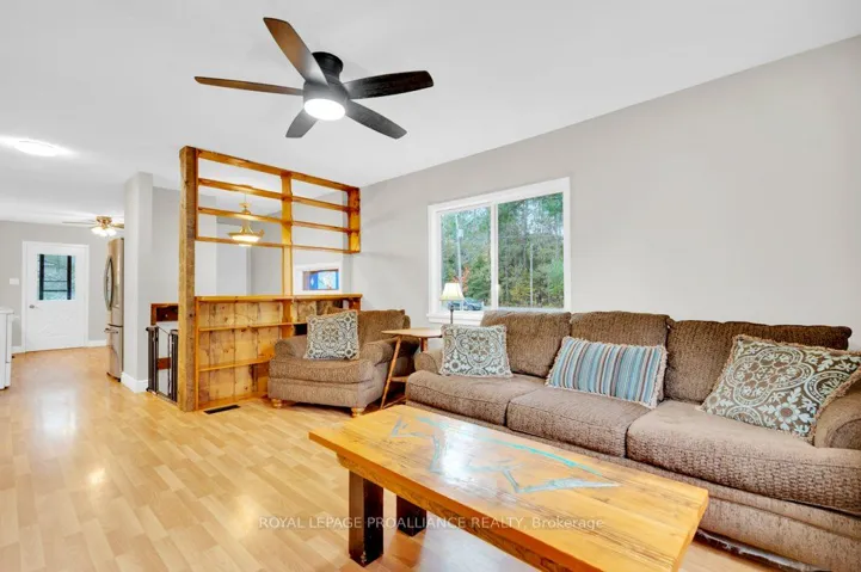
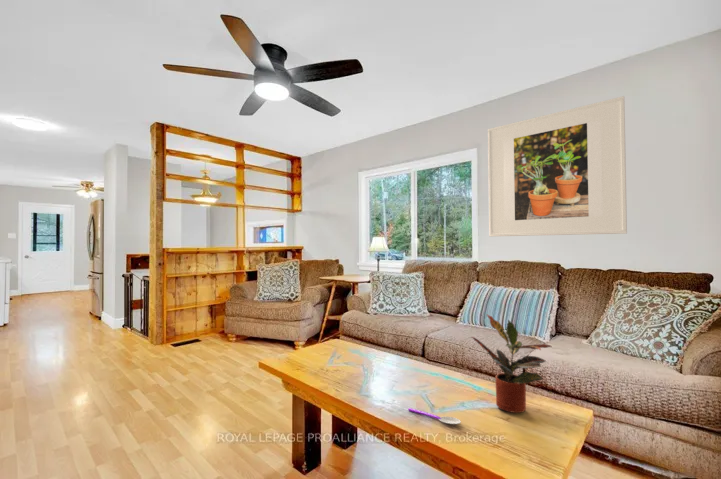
+ potted plant [471,314,552,414]
+ spoon [407,407,462,425]
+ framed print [487,95,628,238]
